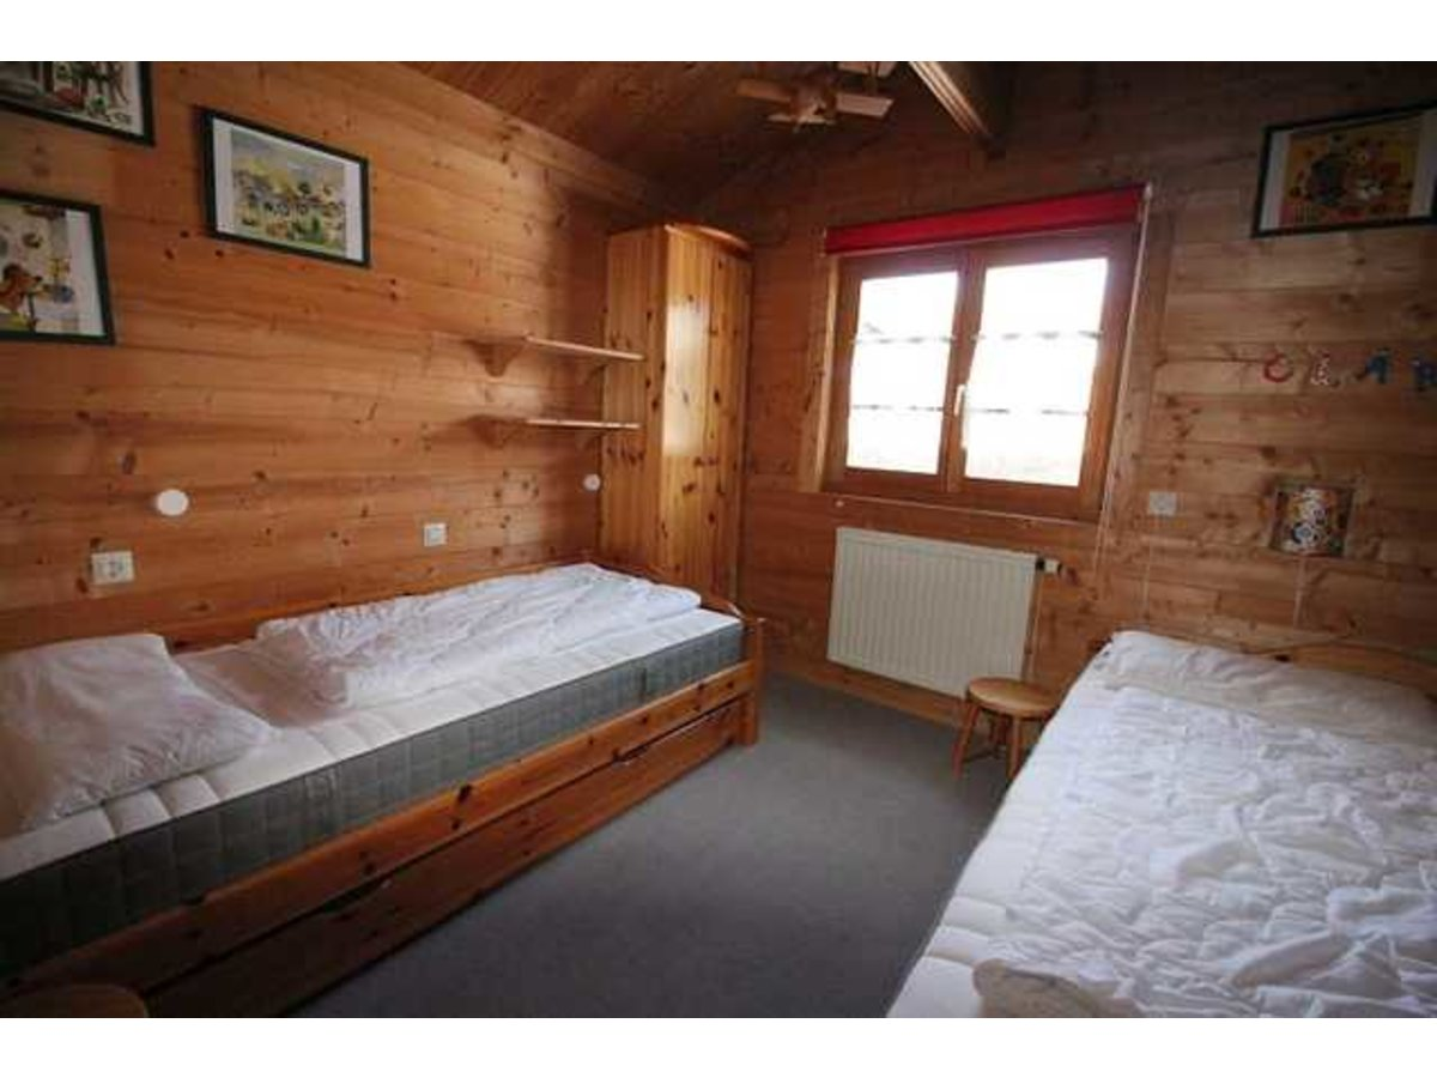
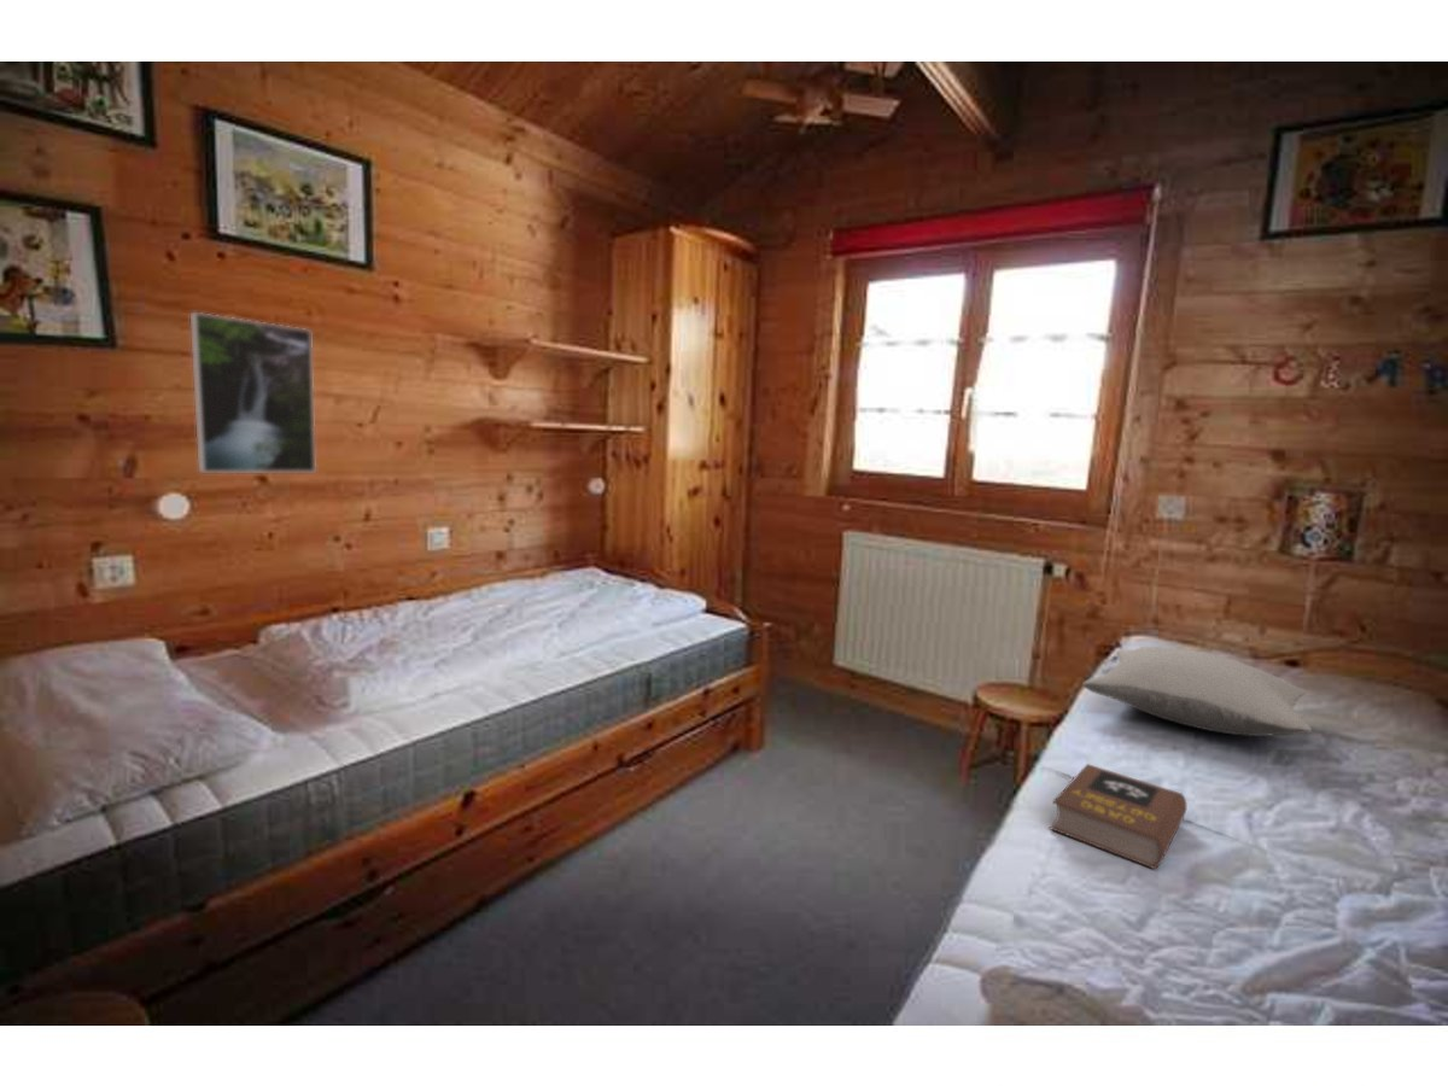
+ book [1049,763,1189,870]
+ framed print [189,311,317,474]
+ pillow [1081,646,1313,737]
